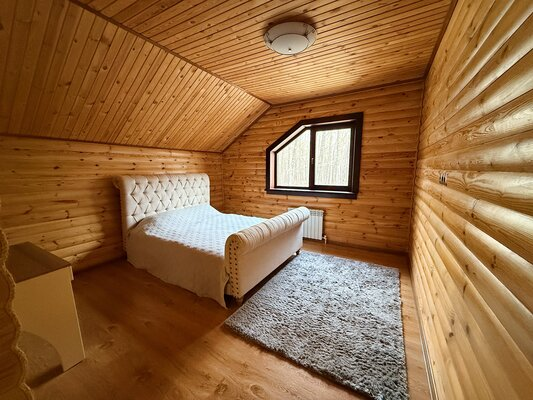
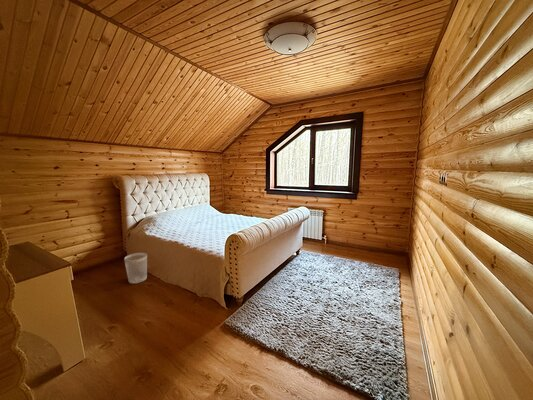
+ wastebasket [123,252,148,284]
